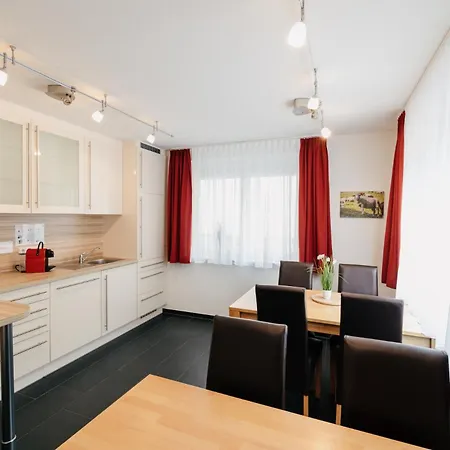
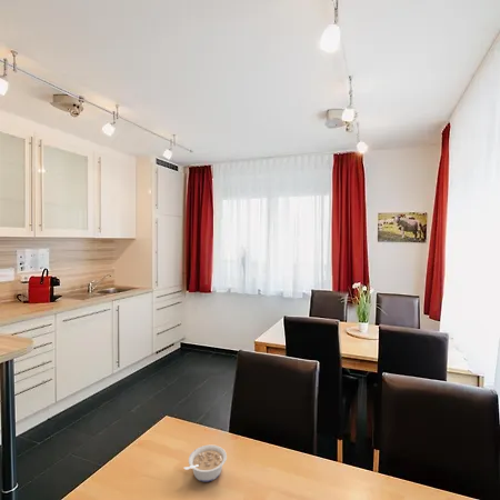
+ legume [183,444,228,483]
